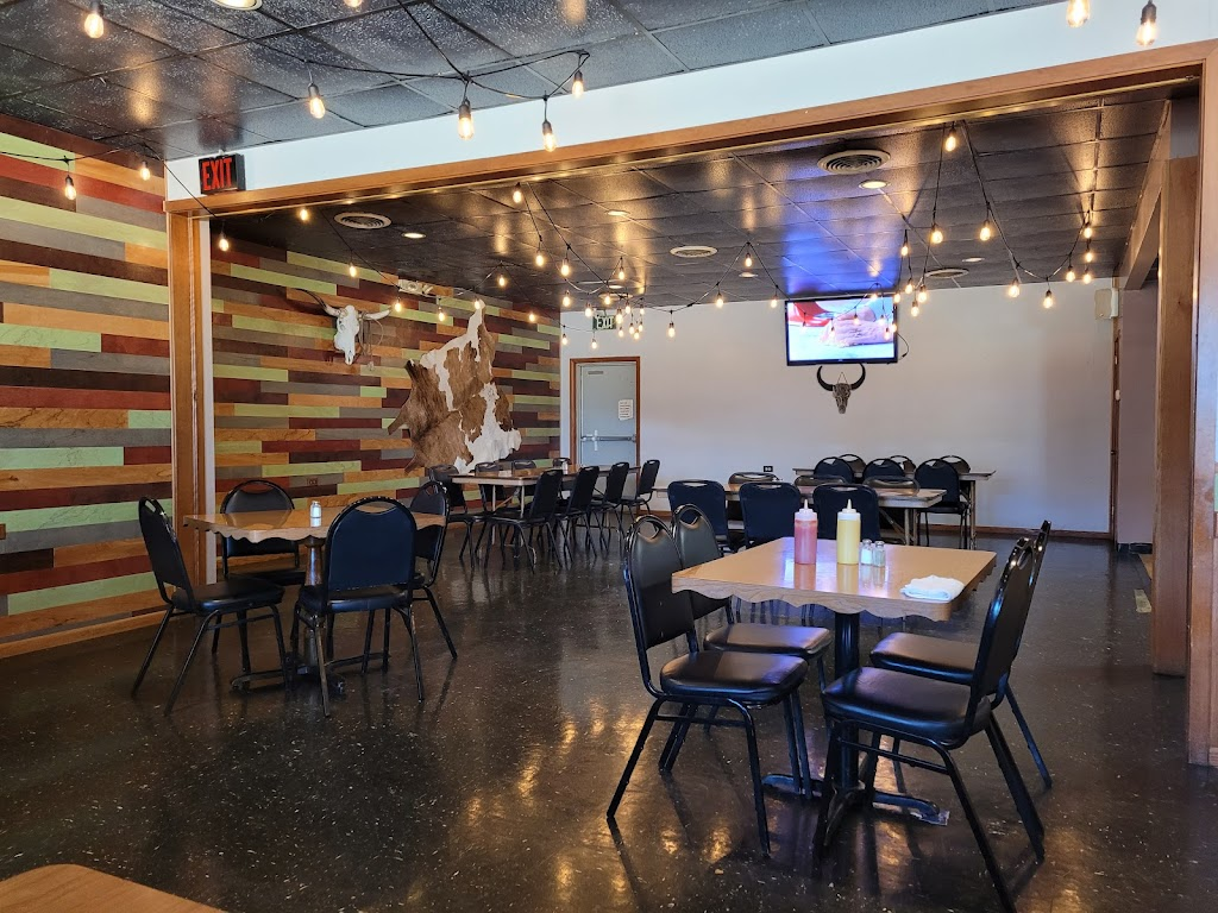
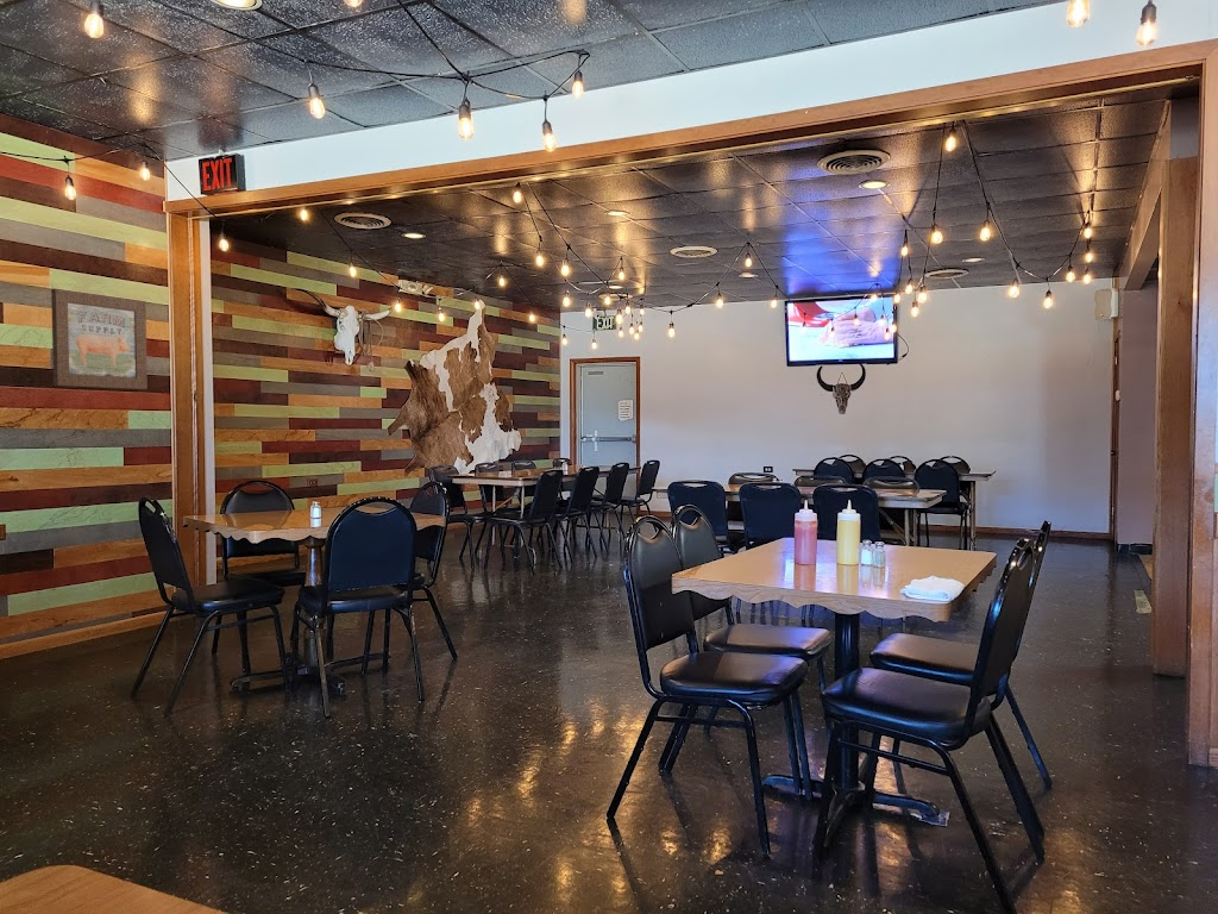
+ wall art [50,288,149,390]
